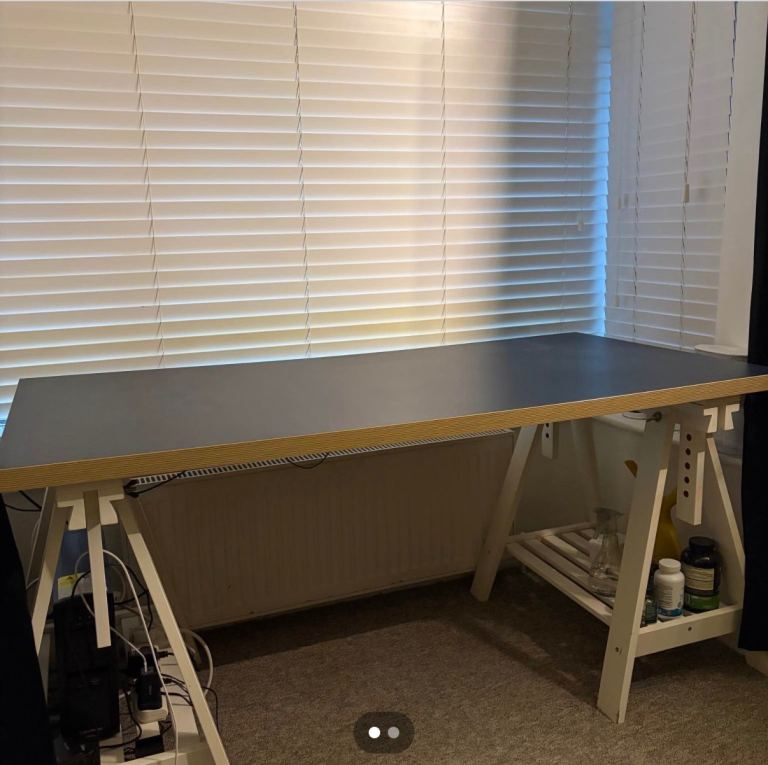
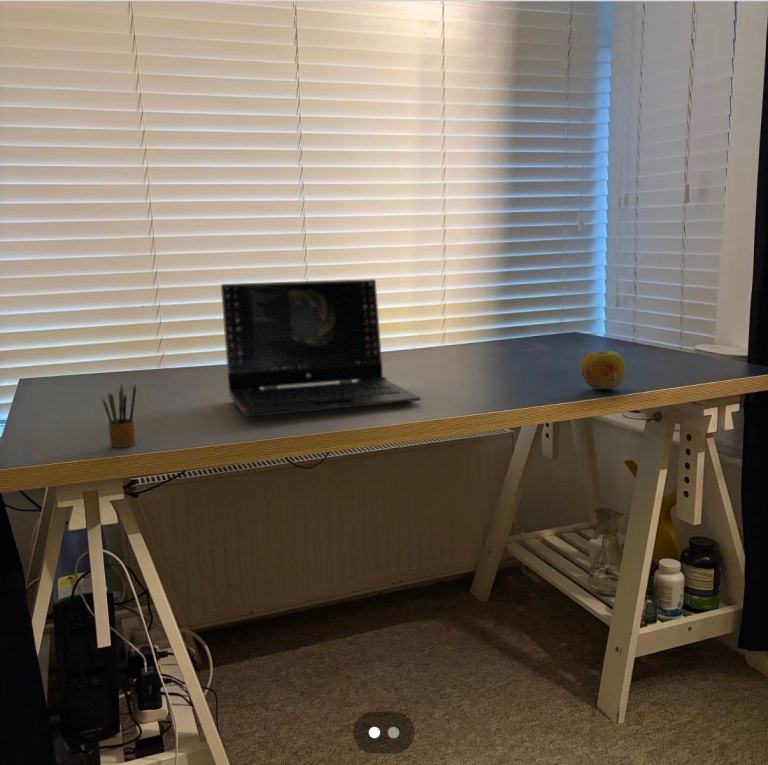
+ laptop computer [220,278,422,417]
+ apple [580,350,627,390]
+ pencil box [102,383,137,448]
